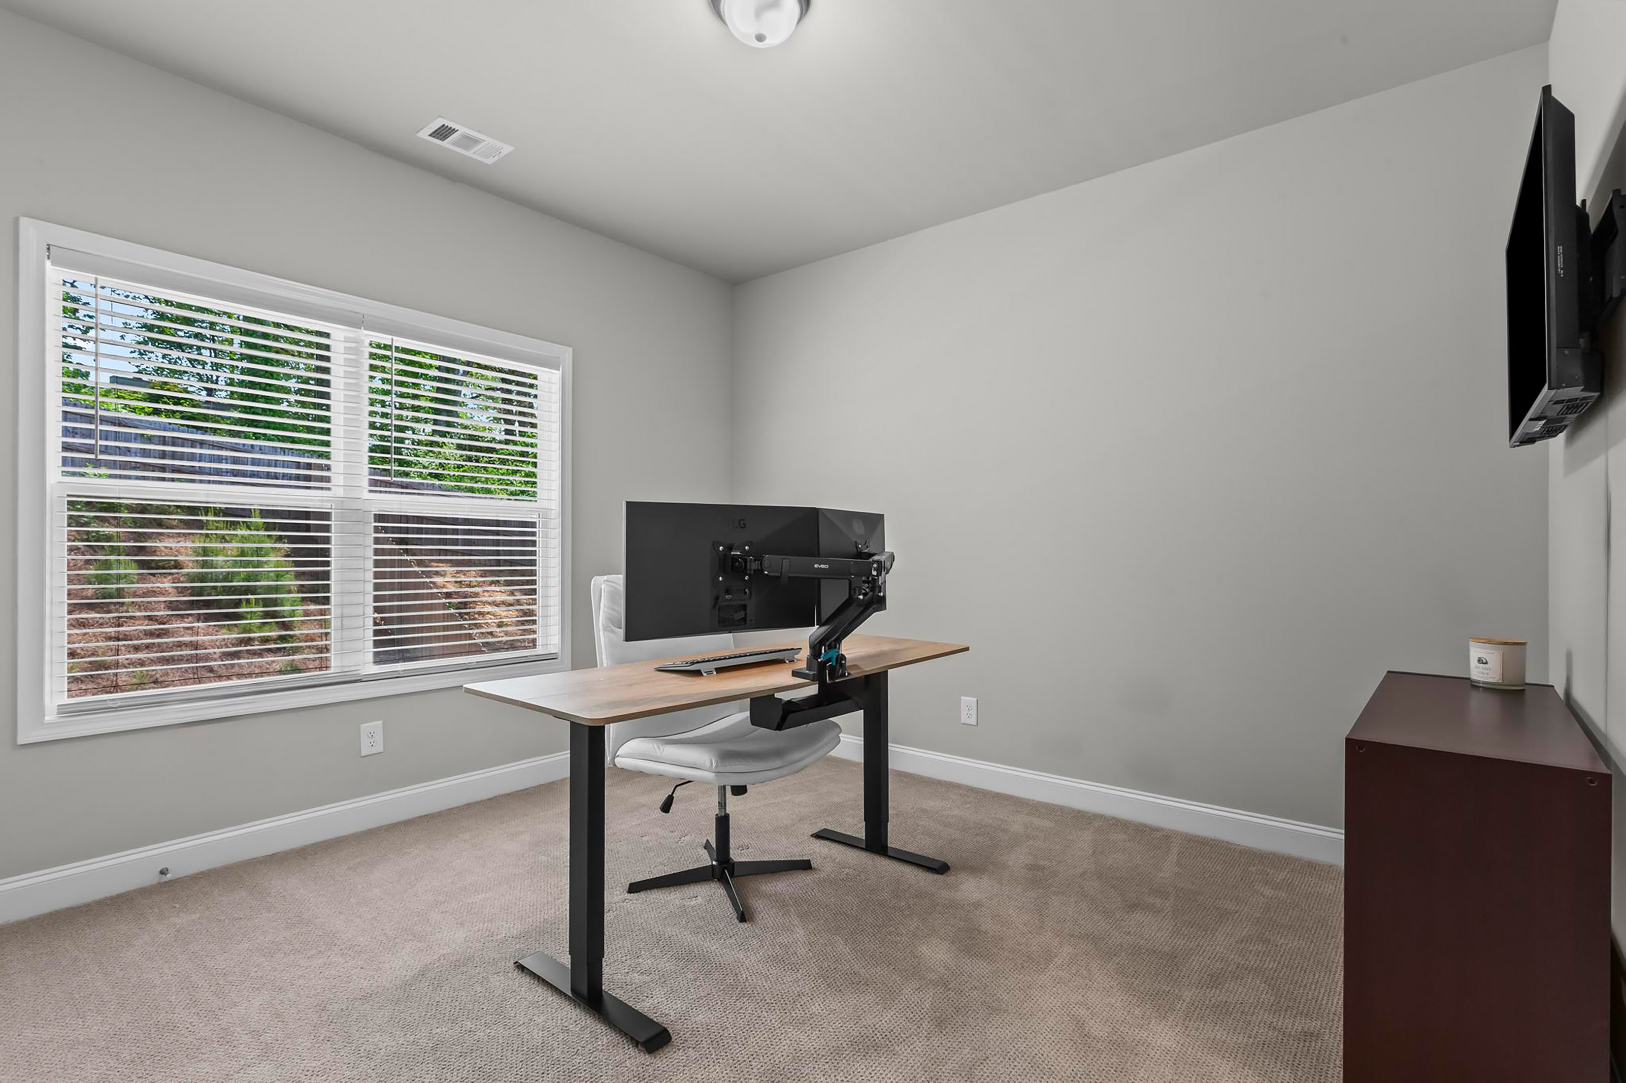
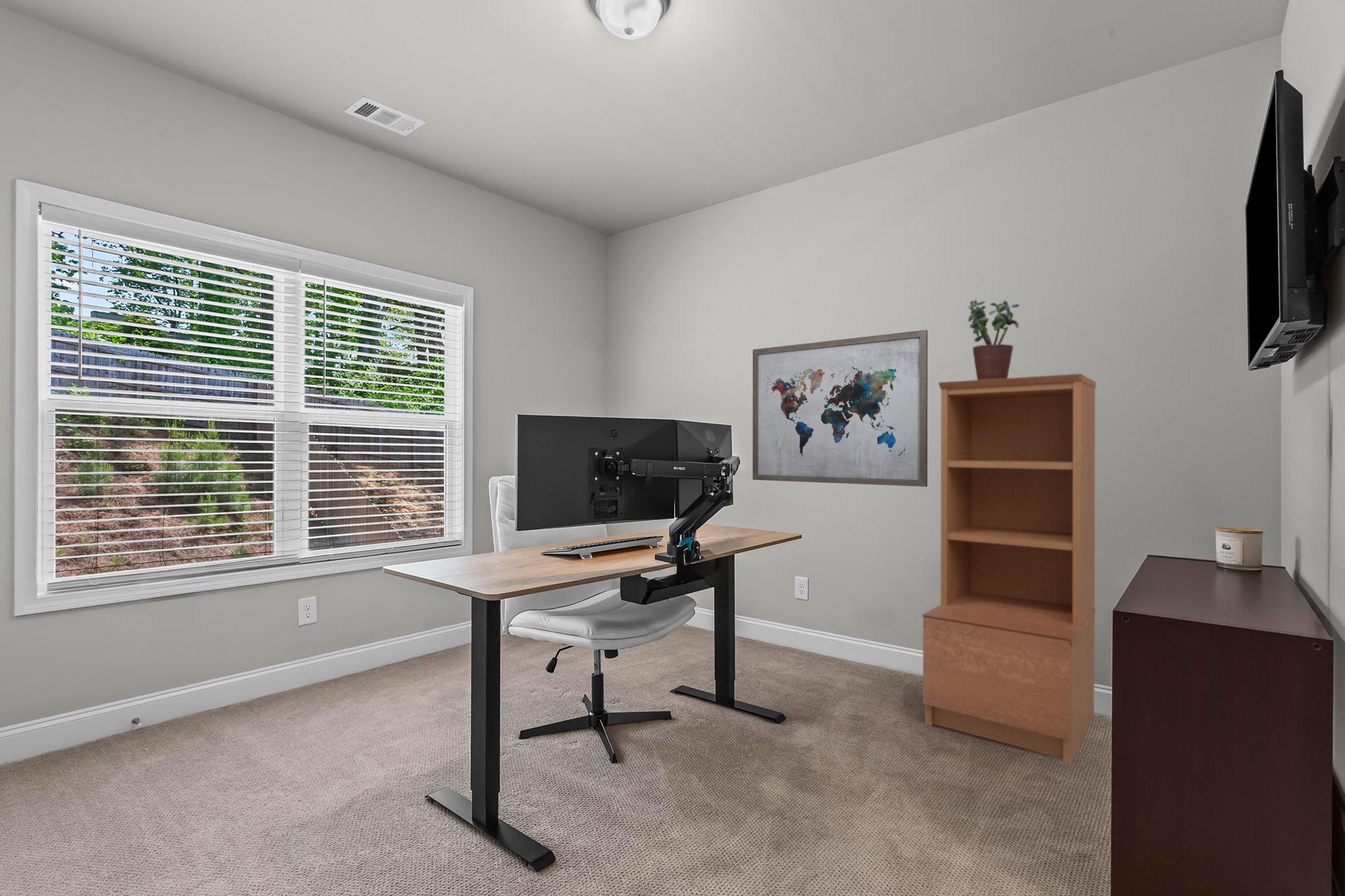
+ bookshelf [922,373,1096,764]
+ wall art [752,329,928,487]
+ potted plant [968,300,1020,380]
